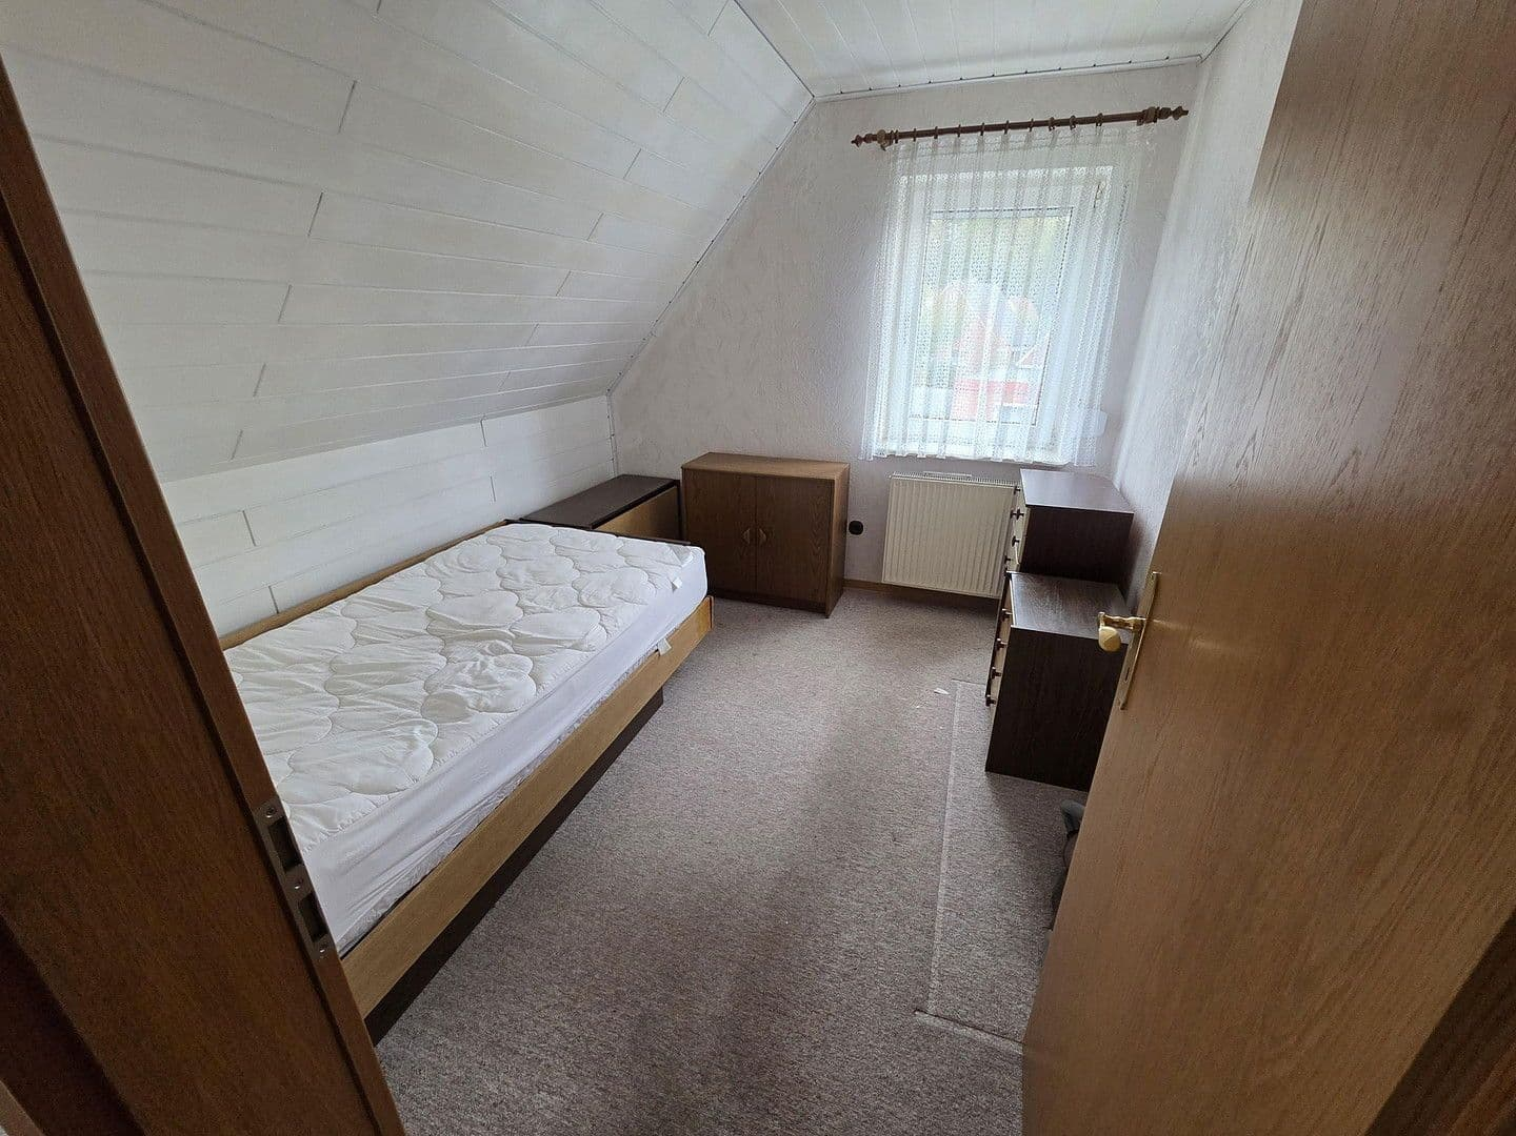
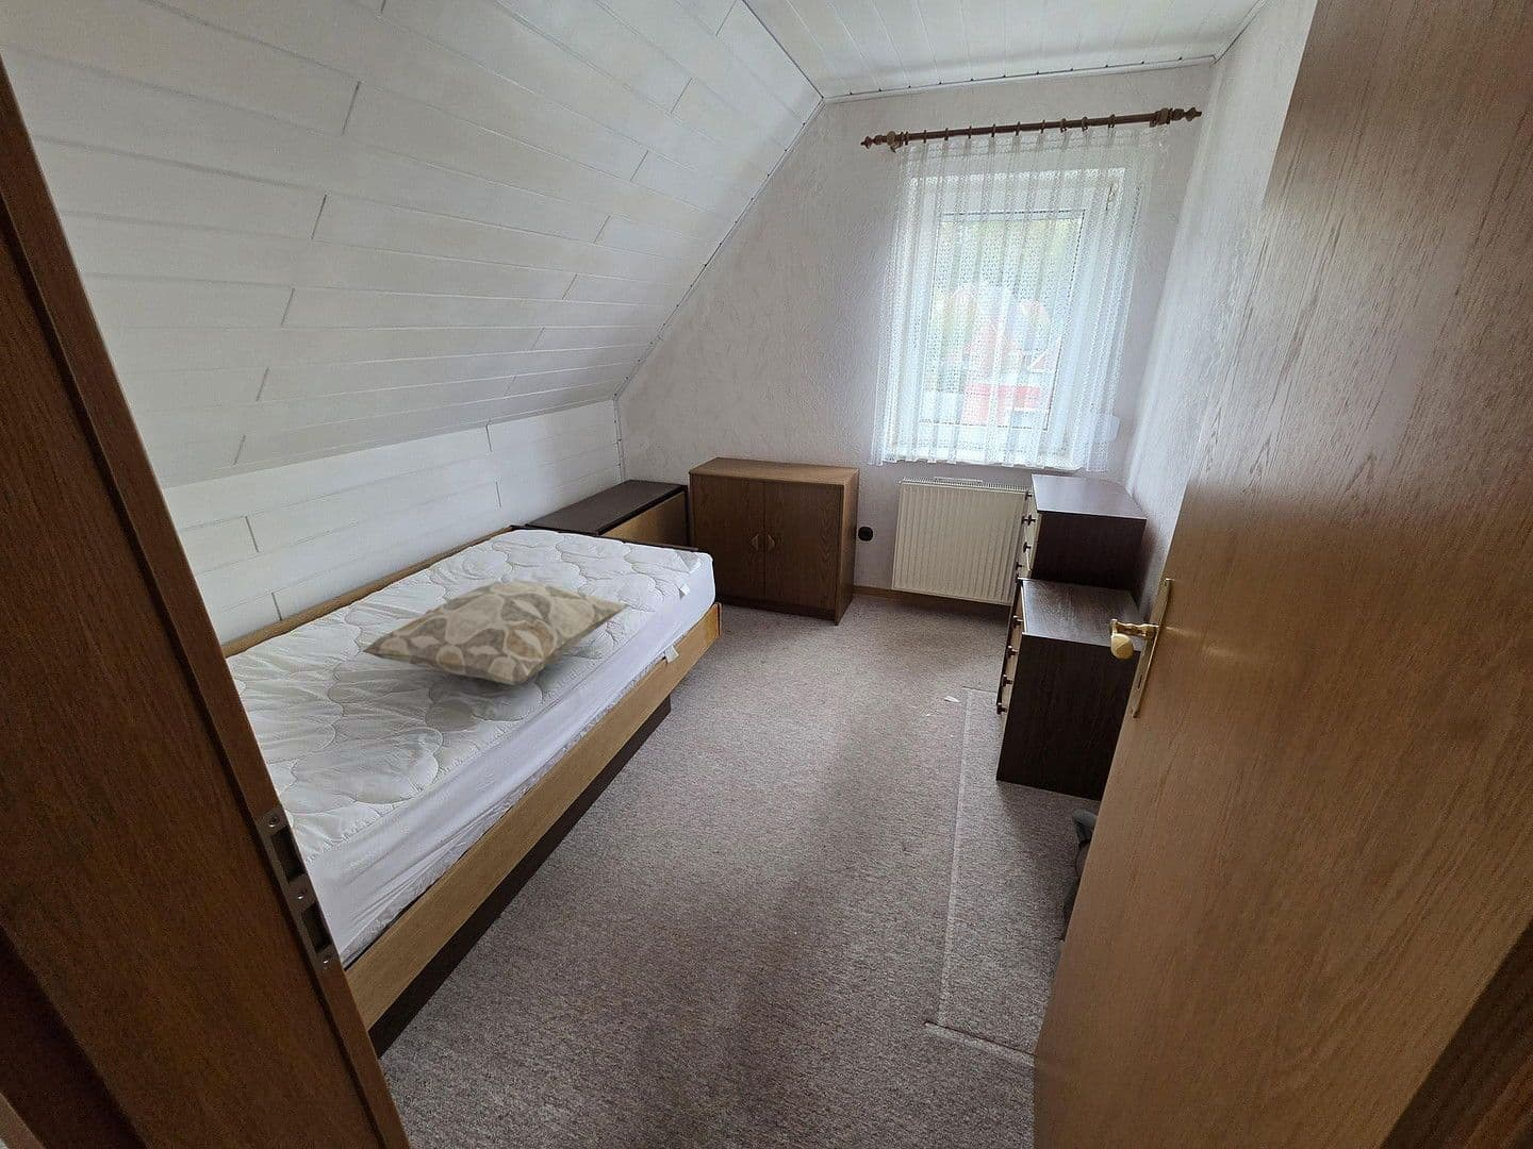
+ decorative pillow [361,579,629,687]
